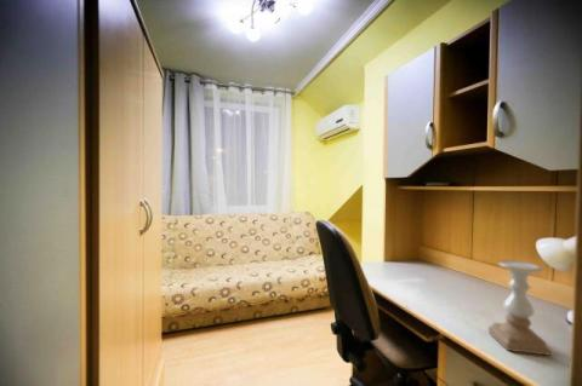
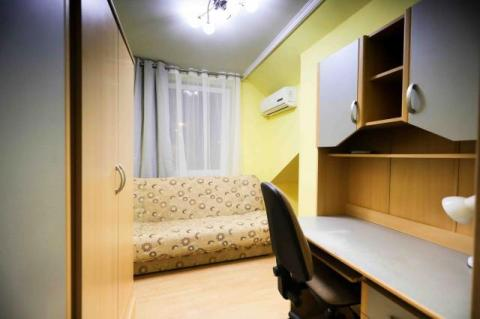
- candle holder [487,259,552,357]
